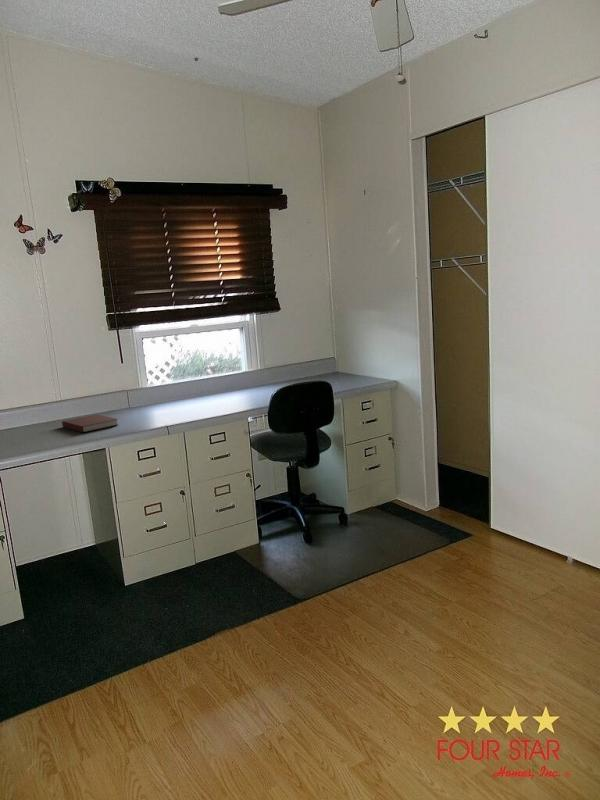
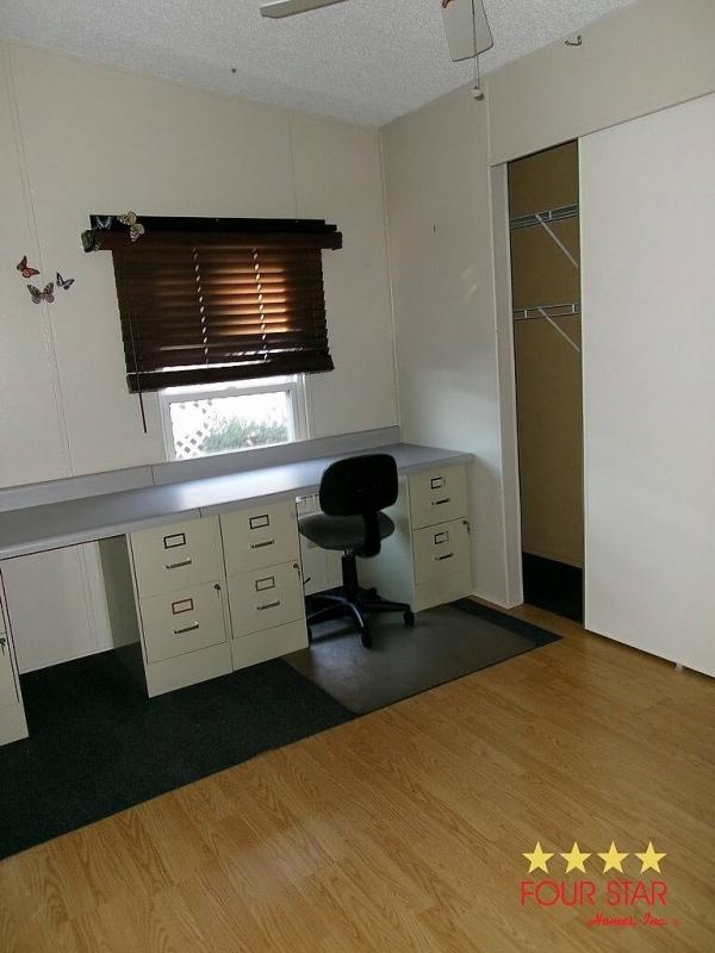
- notebook [61,413,120,433]
